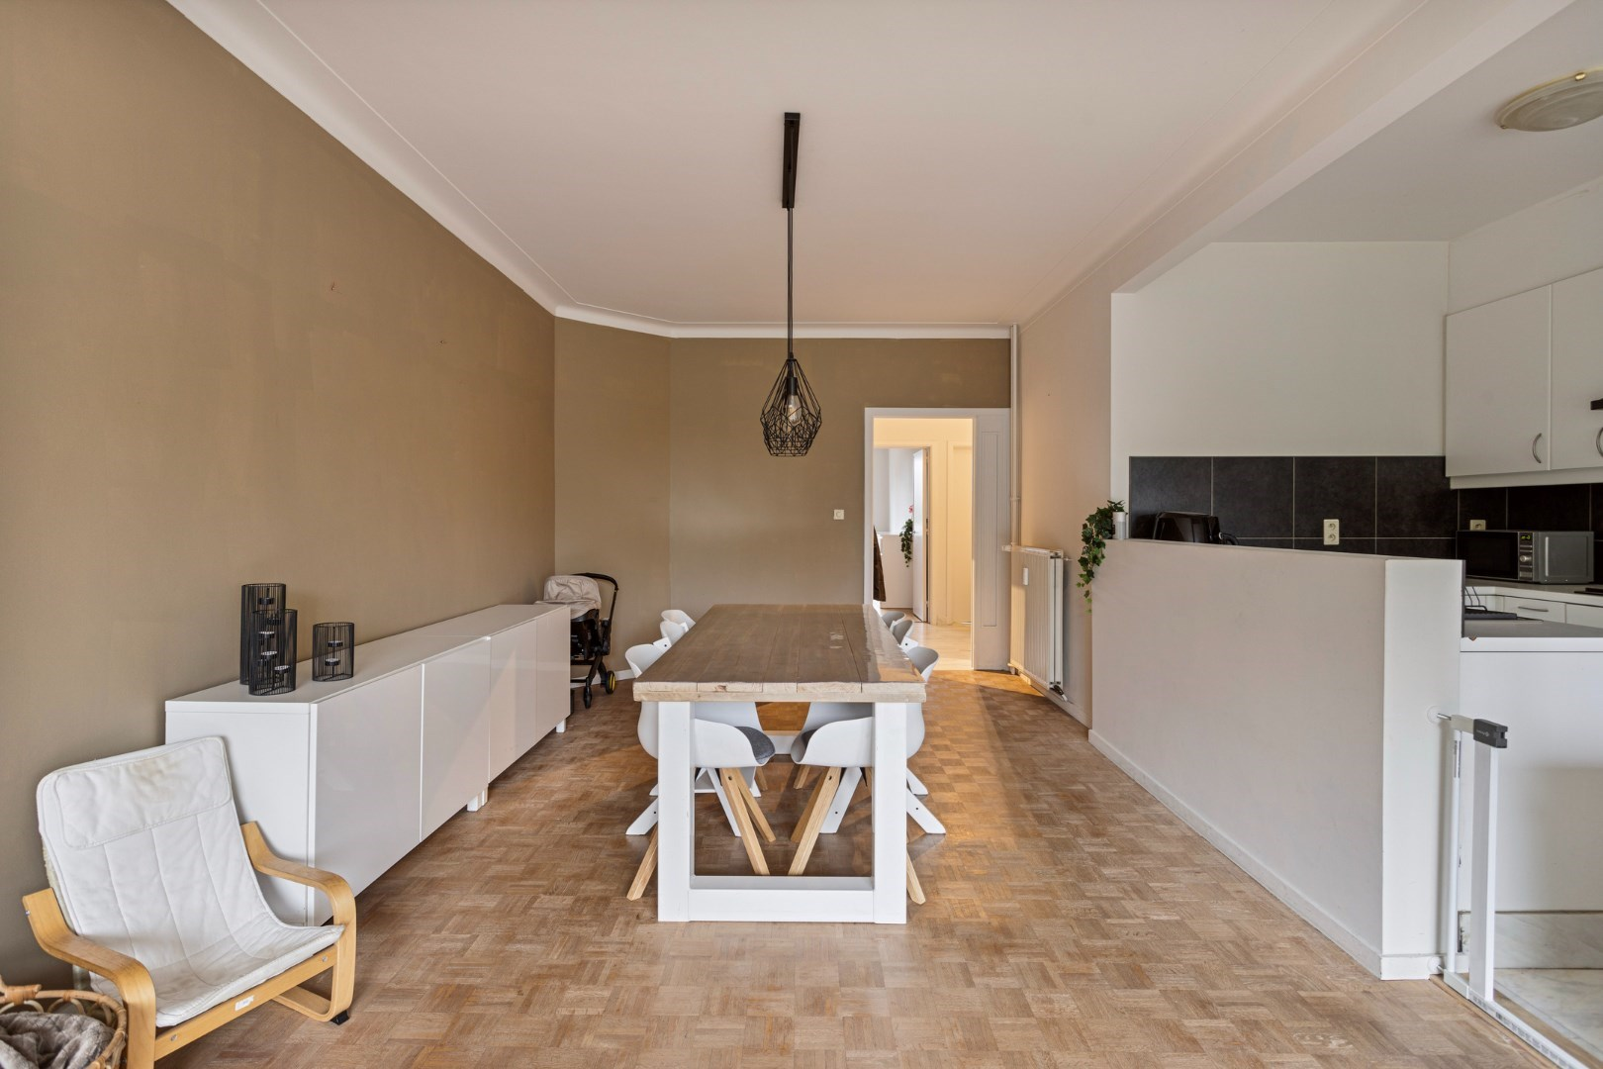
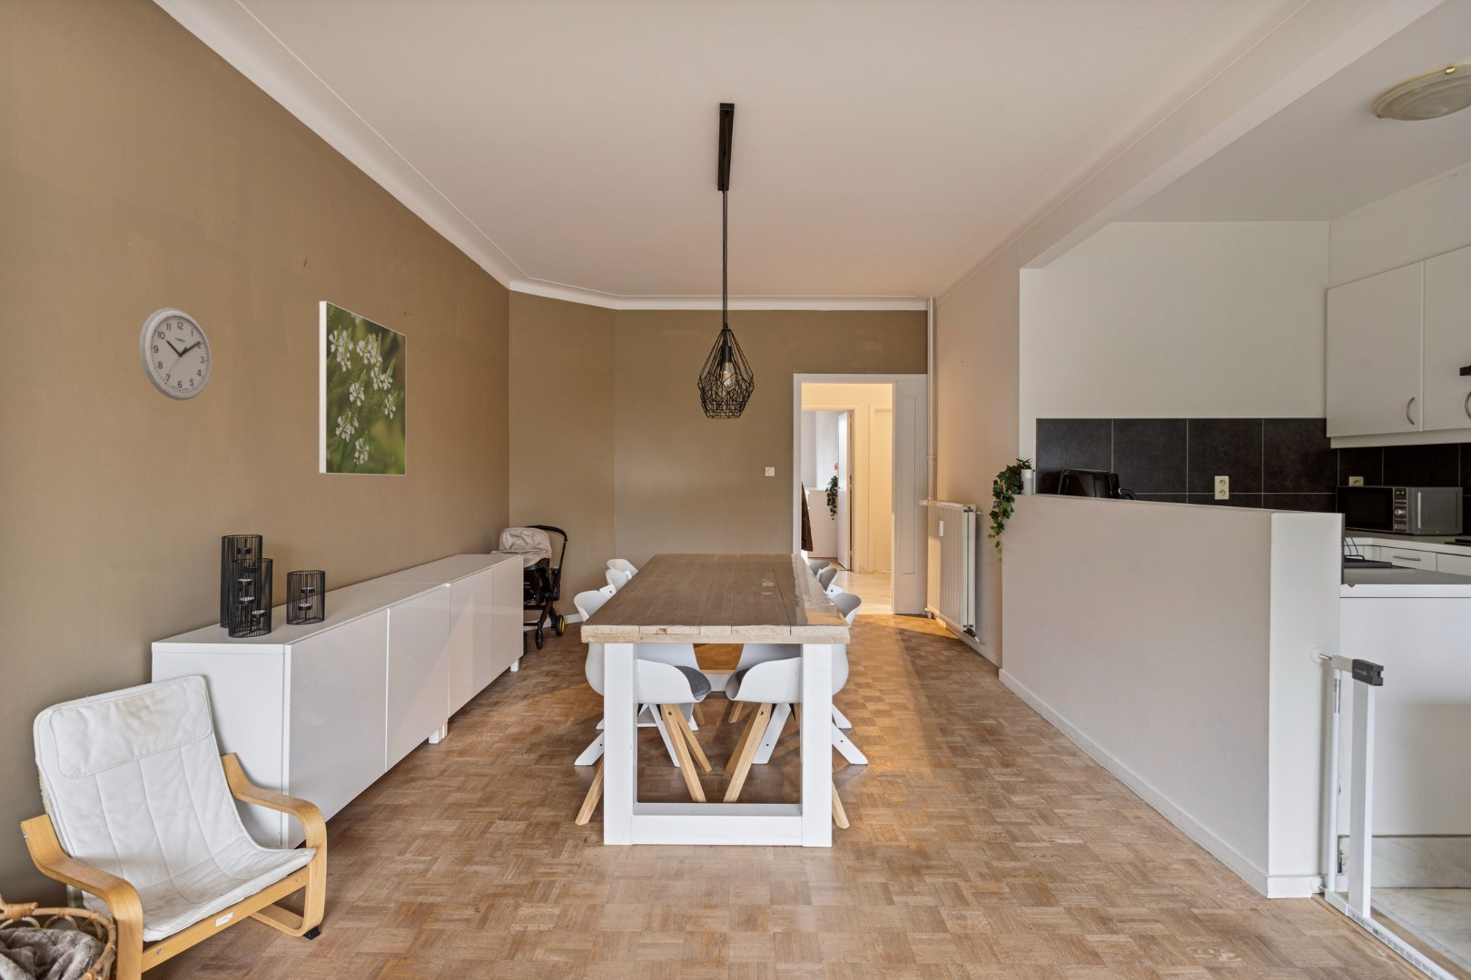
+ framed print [317,301,407,477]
+ wall clock [138,306,212,401]
